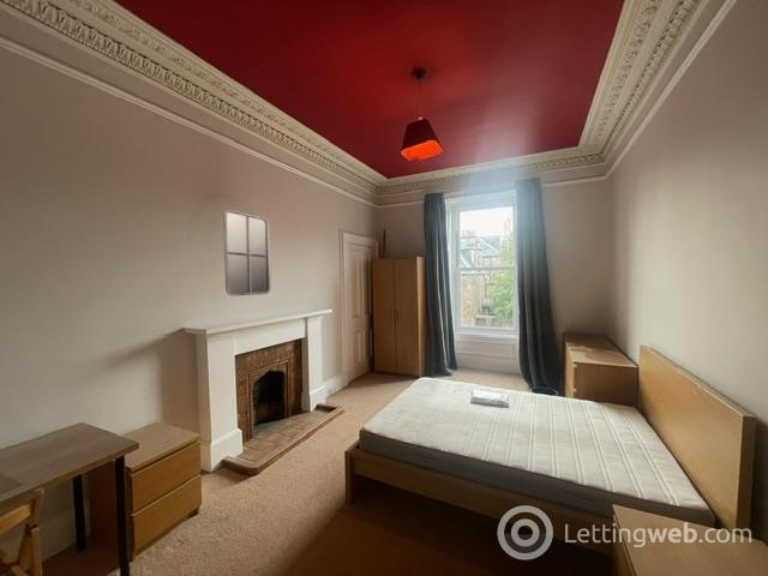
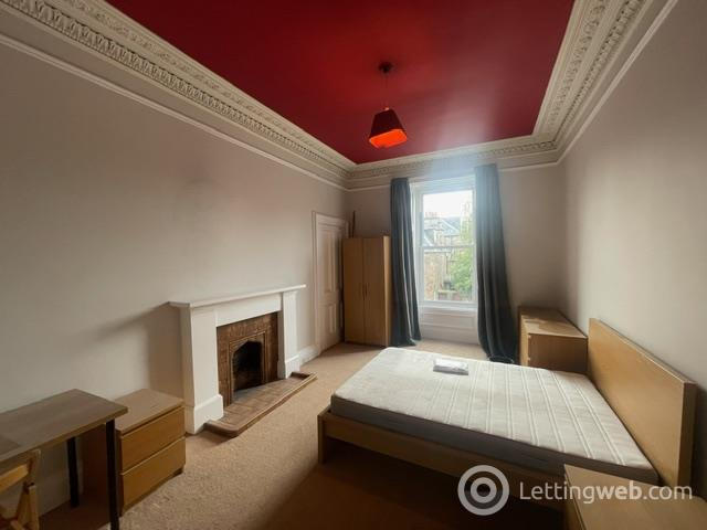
- home mirror [222,209,272,298]
